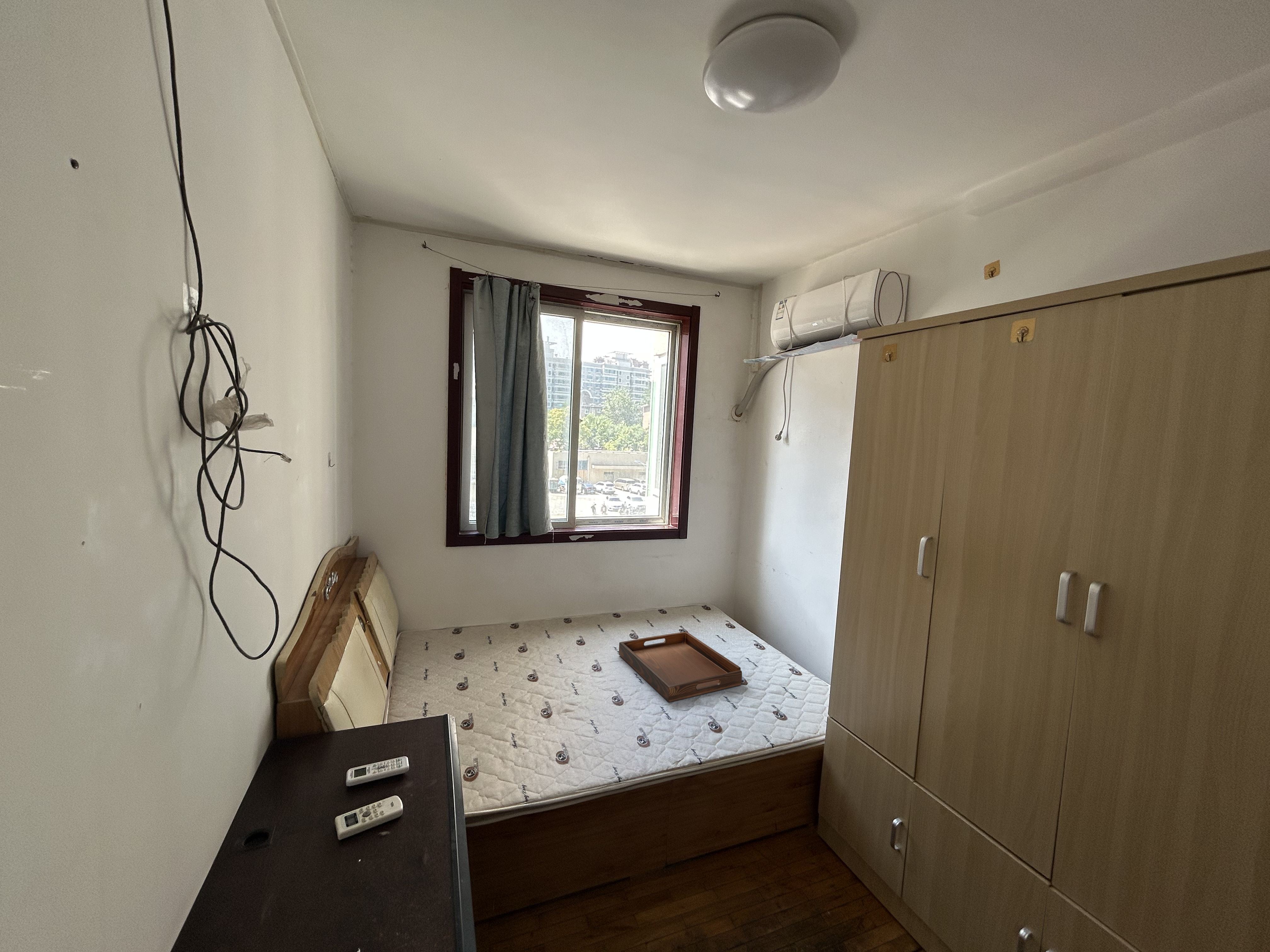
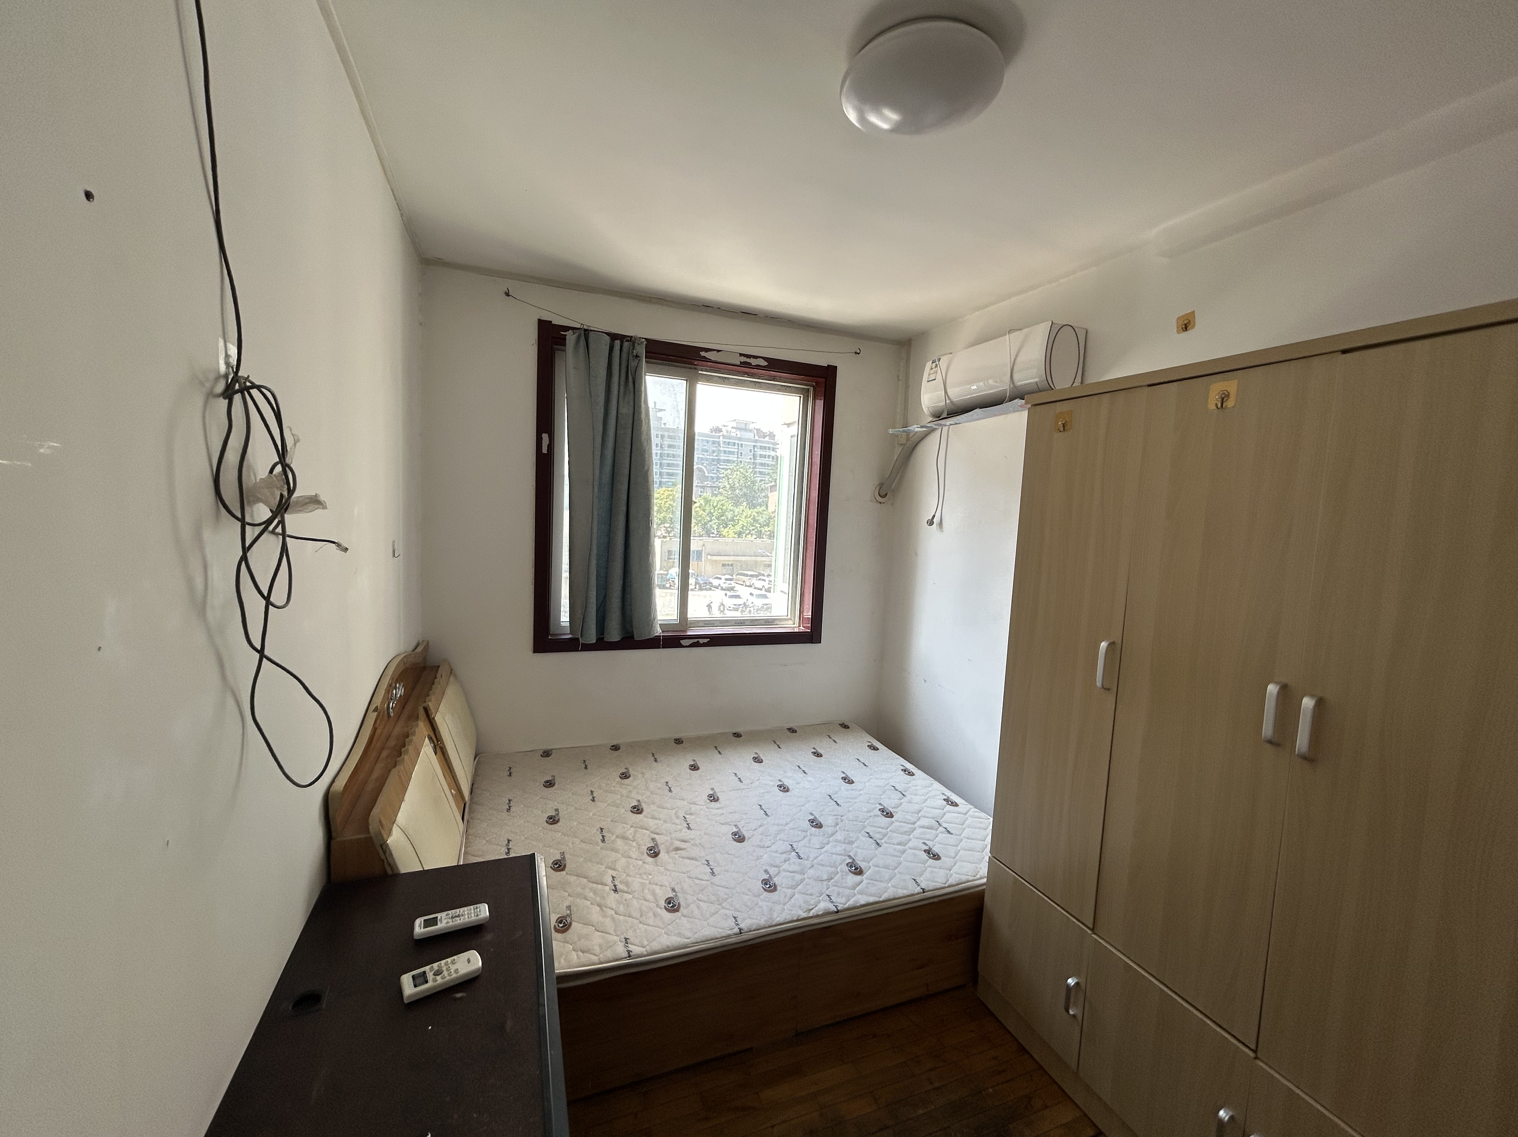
- serving tray [619,632,742,703]
